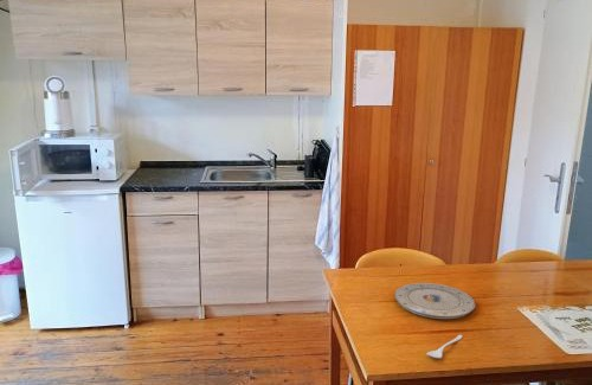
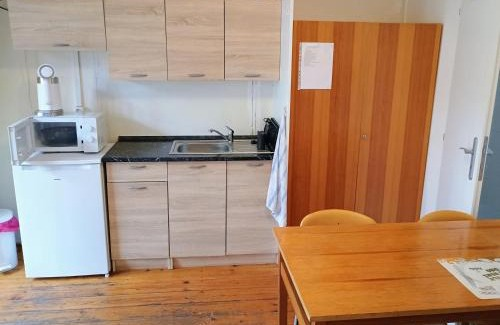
- plate [393,282,476,320]
- spoon [426,334,464,359]
